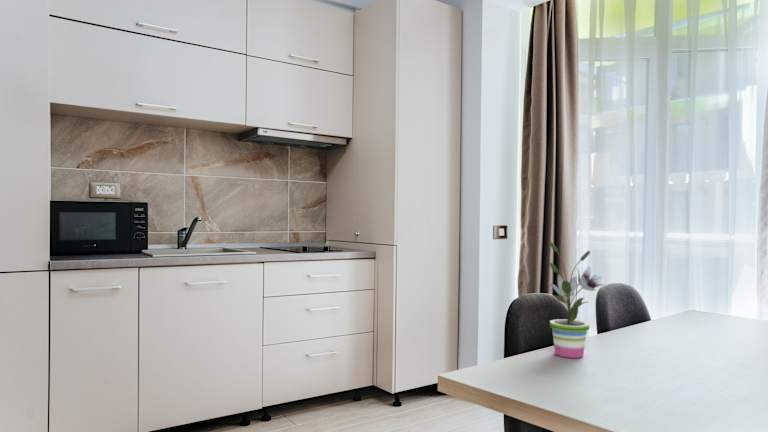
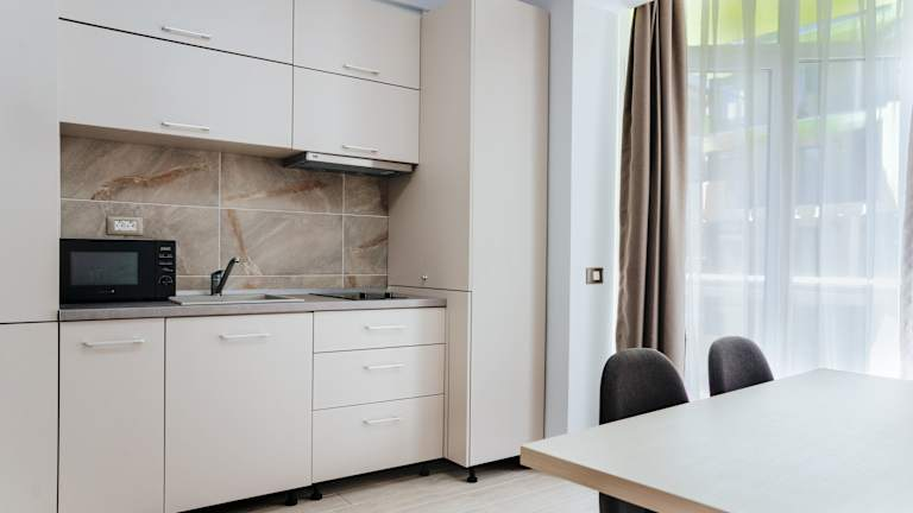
- potted plant [548,240,609,359]
